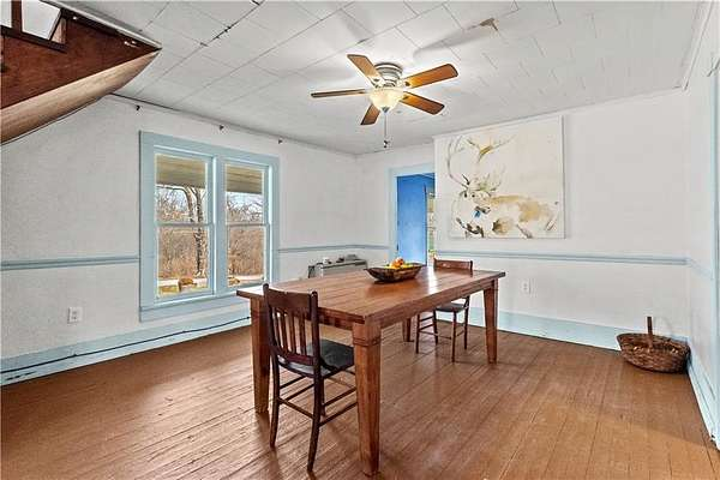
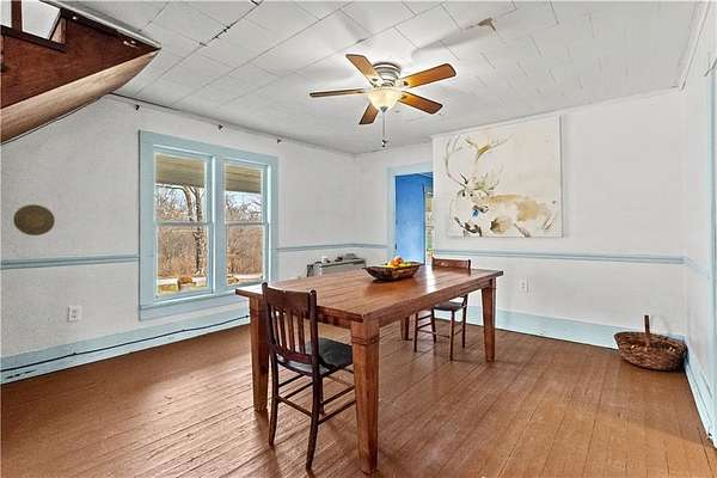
+ decorative plate [12,203,56,237]
